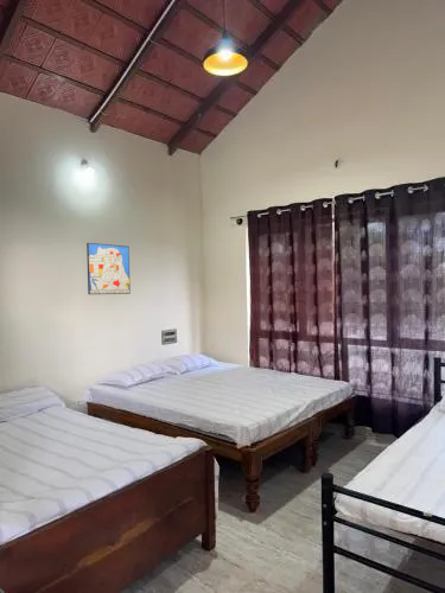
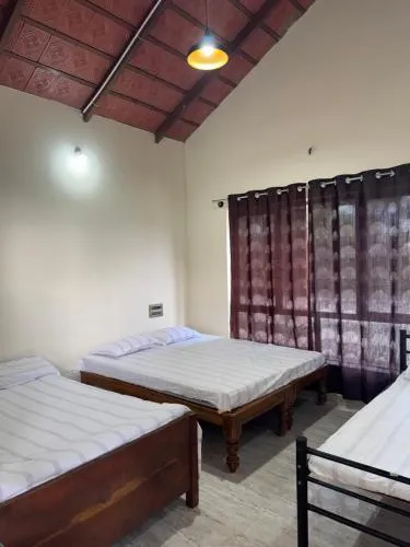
- wall art [85,242,132,295]
